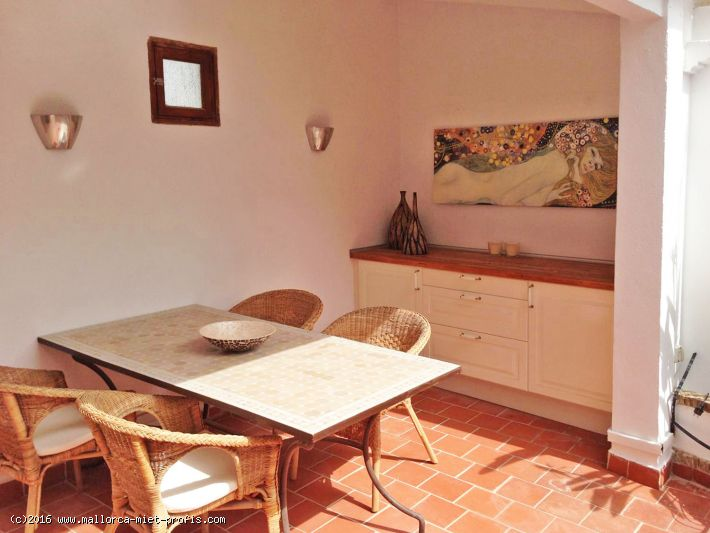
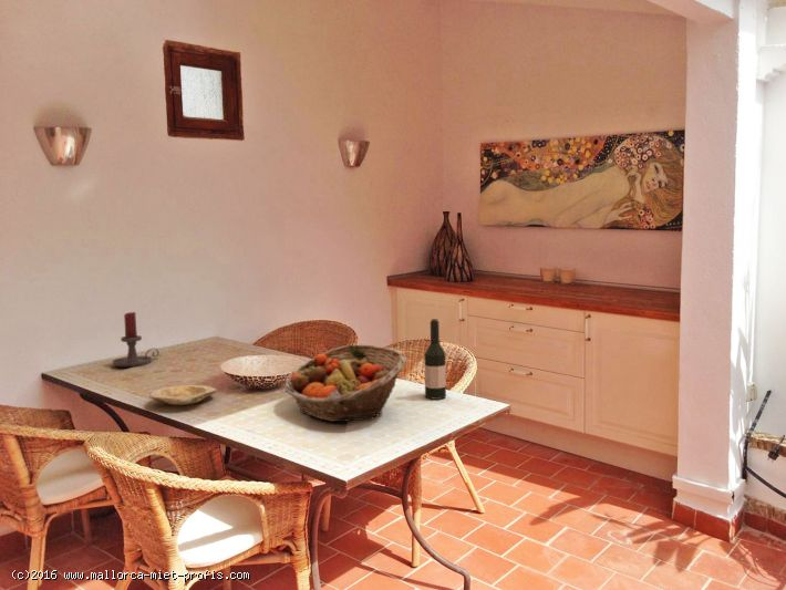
+ fruit basket [283,343,407,423]
+ candle holder [111,311,161,368]
+ wine bottle [423,318,447,401]
+ plate [147,384,217,406]
